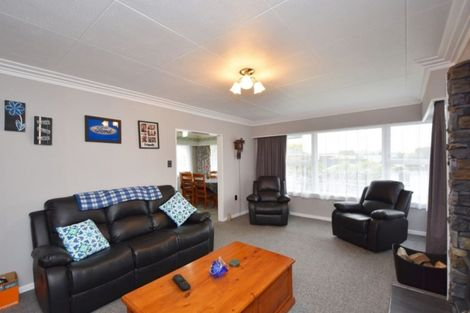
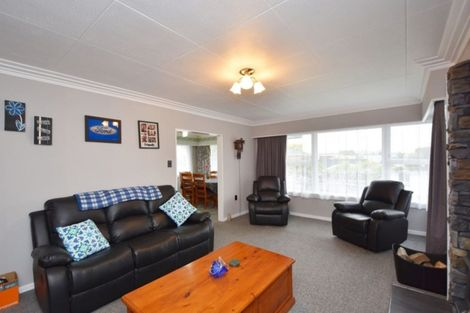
- remote control [172,273,192,292]
